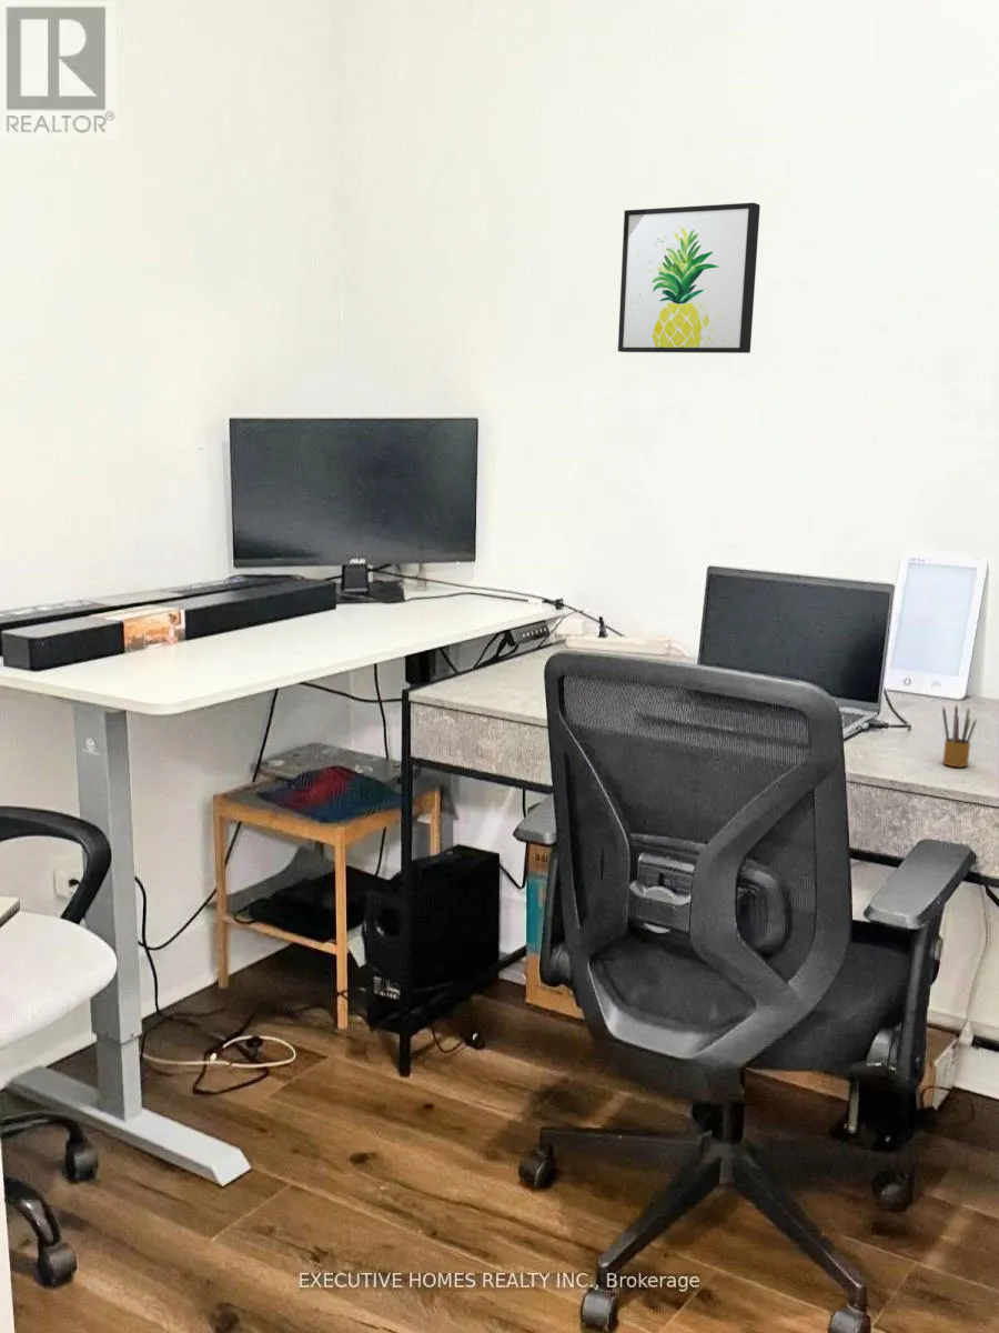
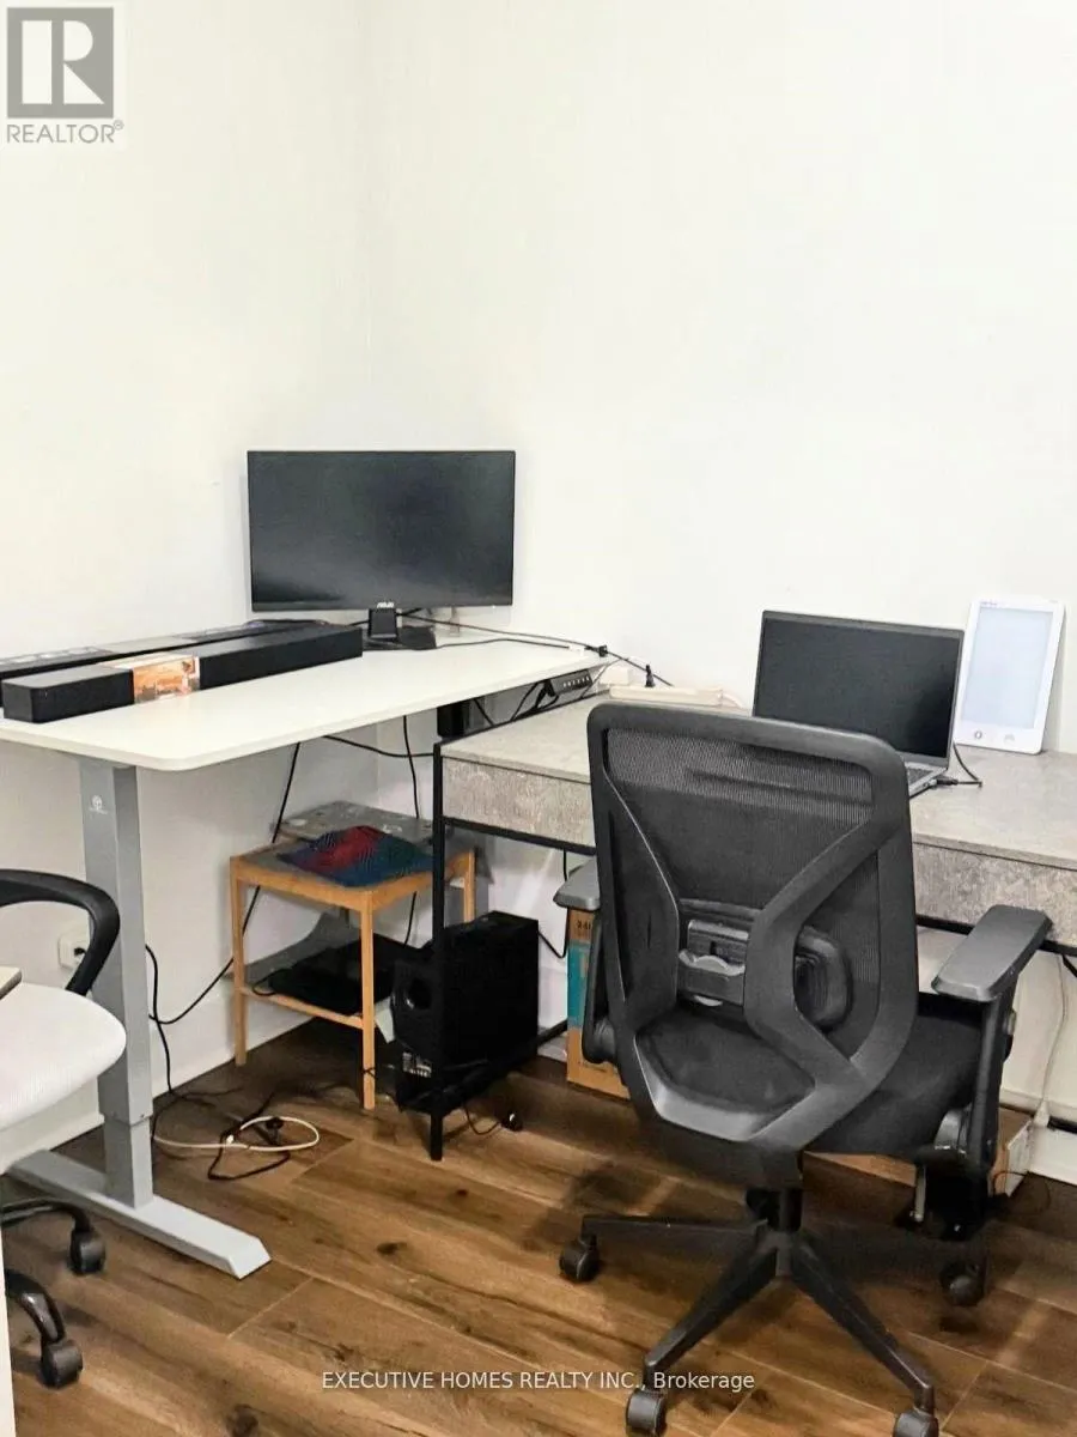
- pencil box [941,703,978,768]
- wall art [617,202,761,354]
